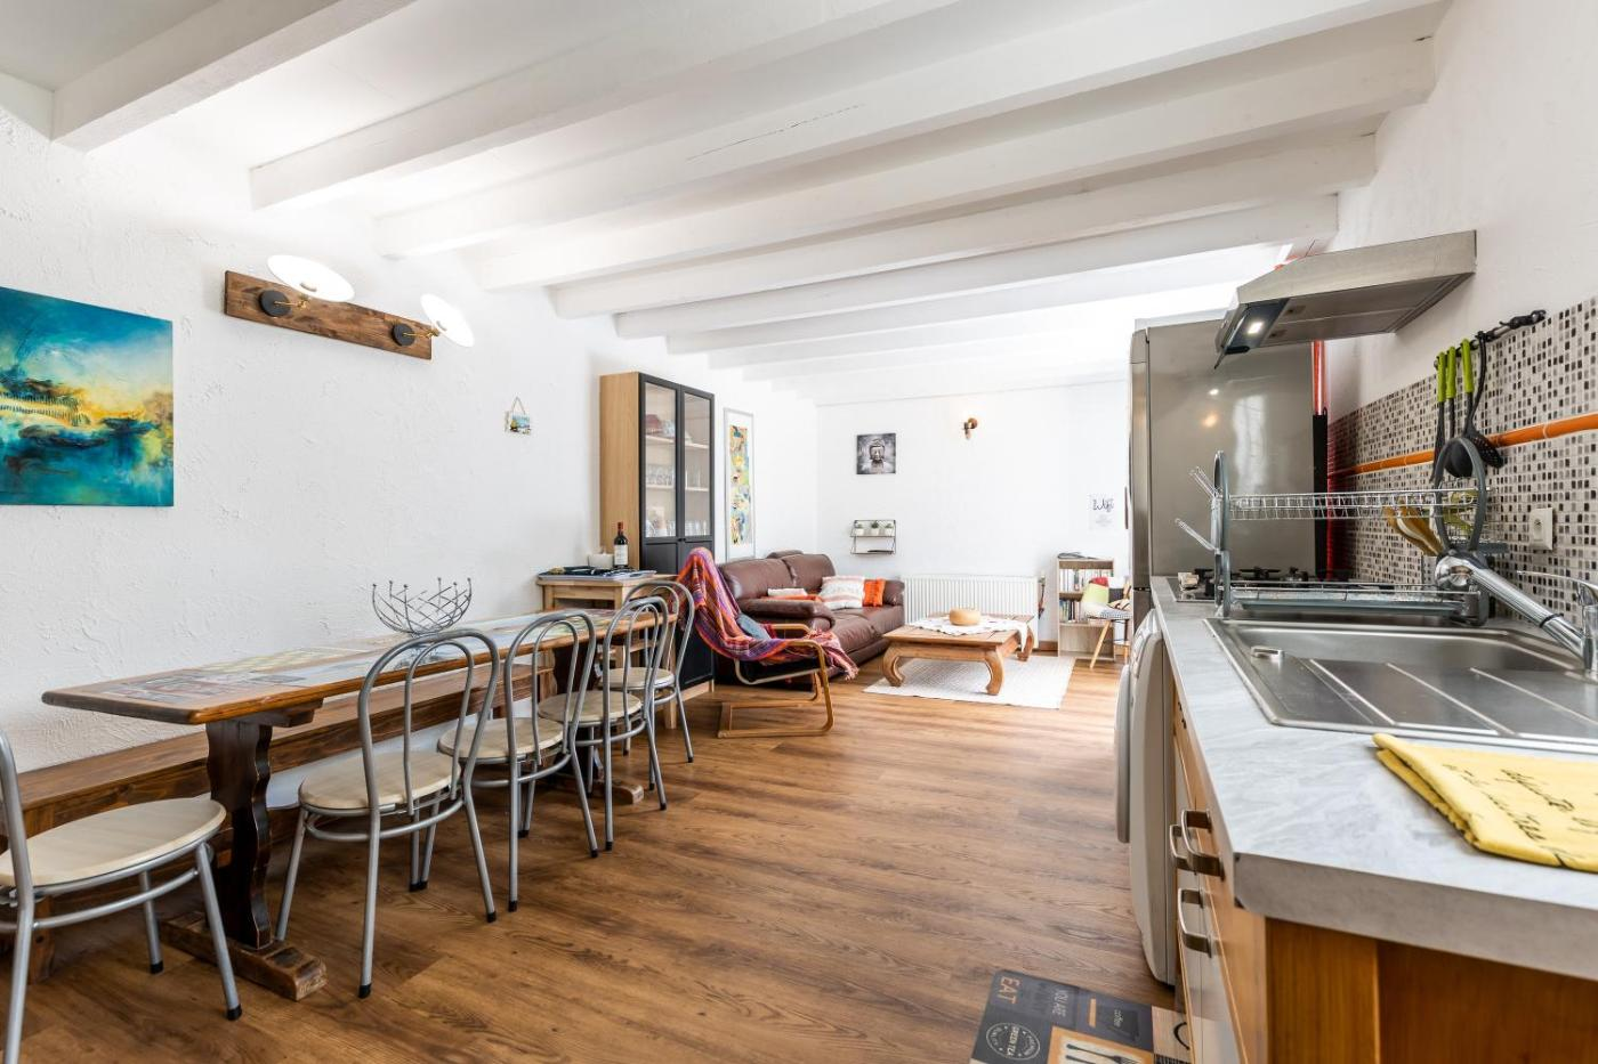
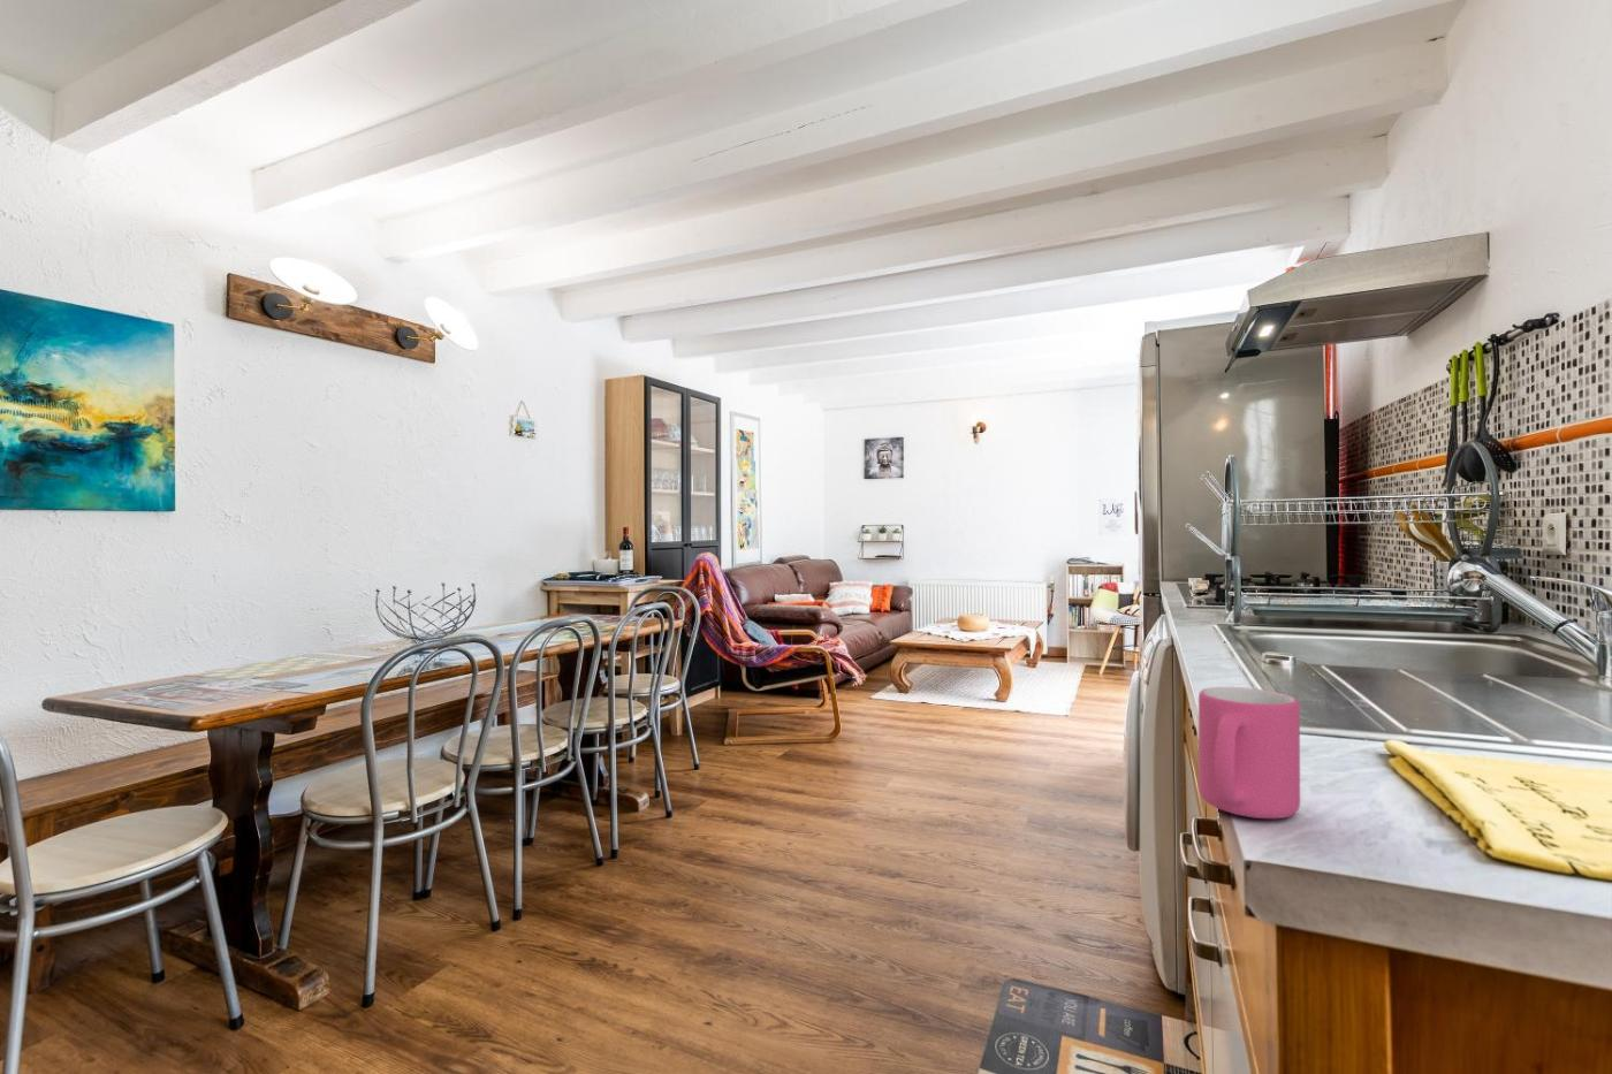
+ mug [1197,686,1302,820]
